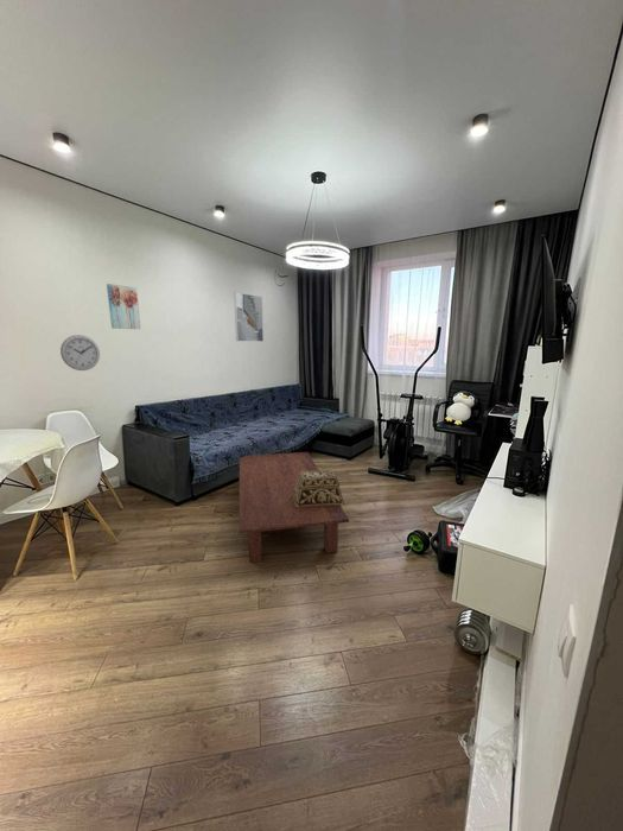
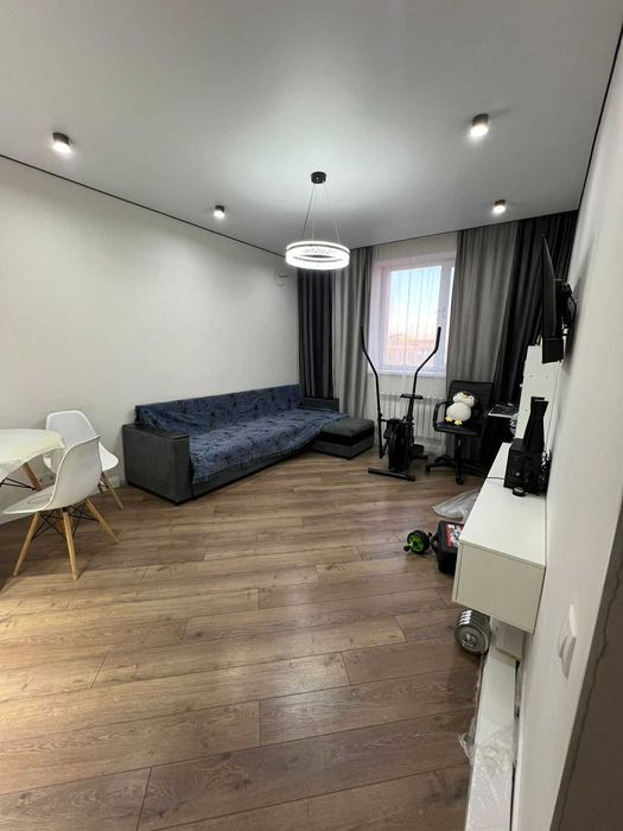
- wall art [106,283,141,330]
- coffee table [239,451,350,564]
- decorative box [293,469,345,508]
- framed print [233,291,265,343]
- wall clock [59,334,101,372]
